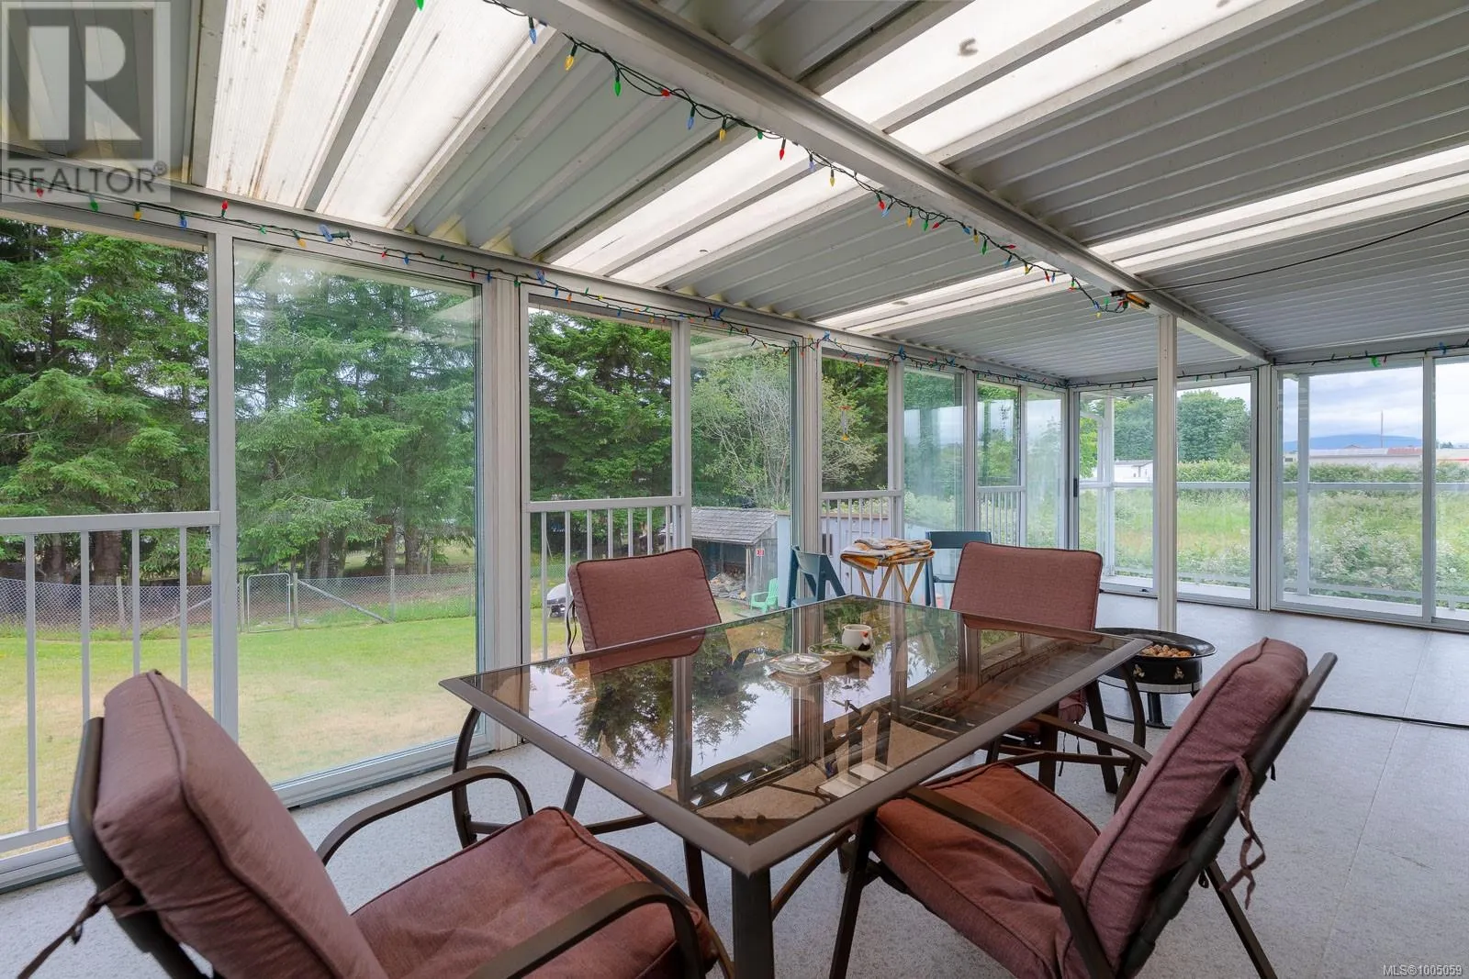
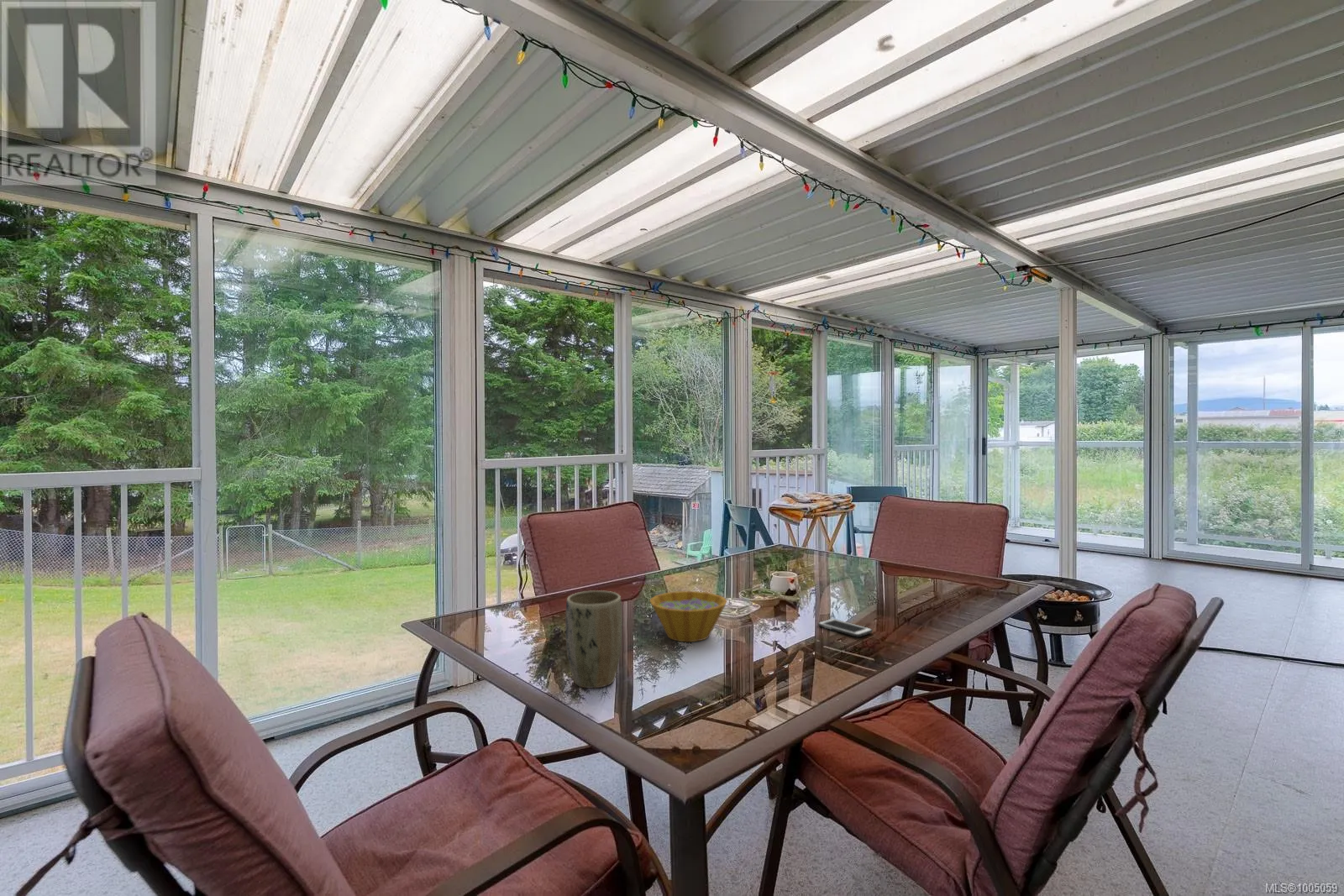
+ plant pot [564,589,623,689]
+ cell phone [817,618,874,638]
+ bowl [649,590,727,642]
